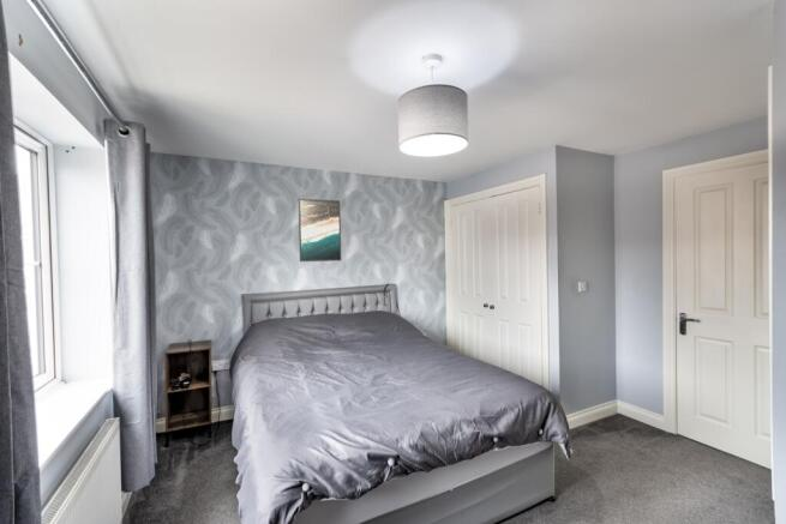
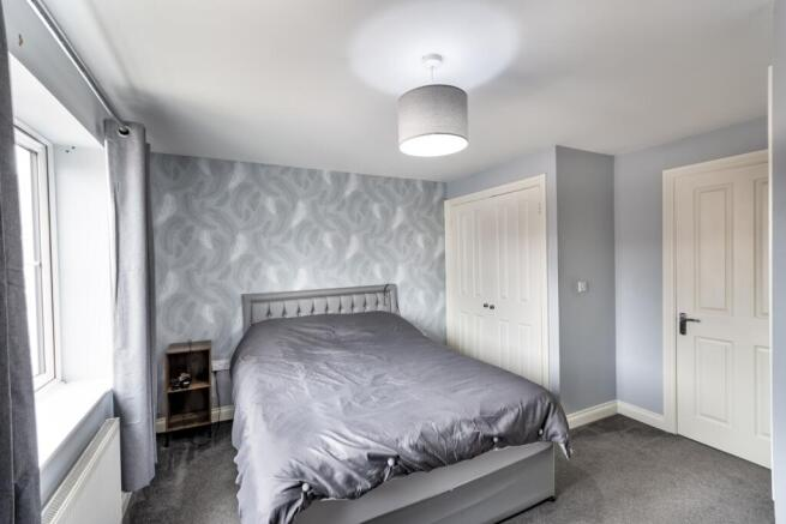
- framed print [298,198,342,263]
